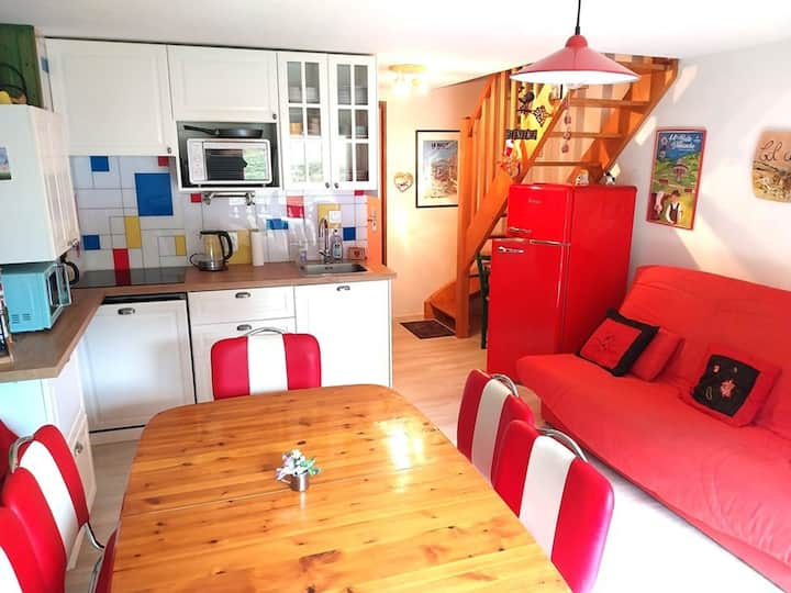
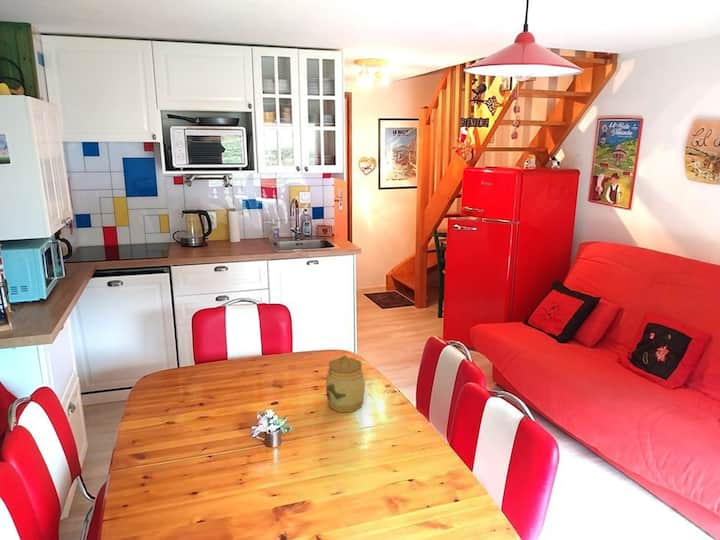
+ jar [325,354,366,413]
